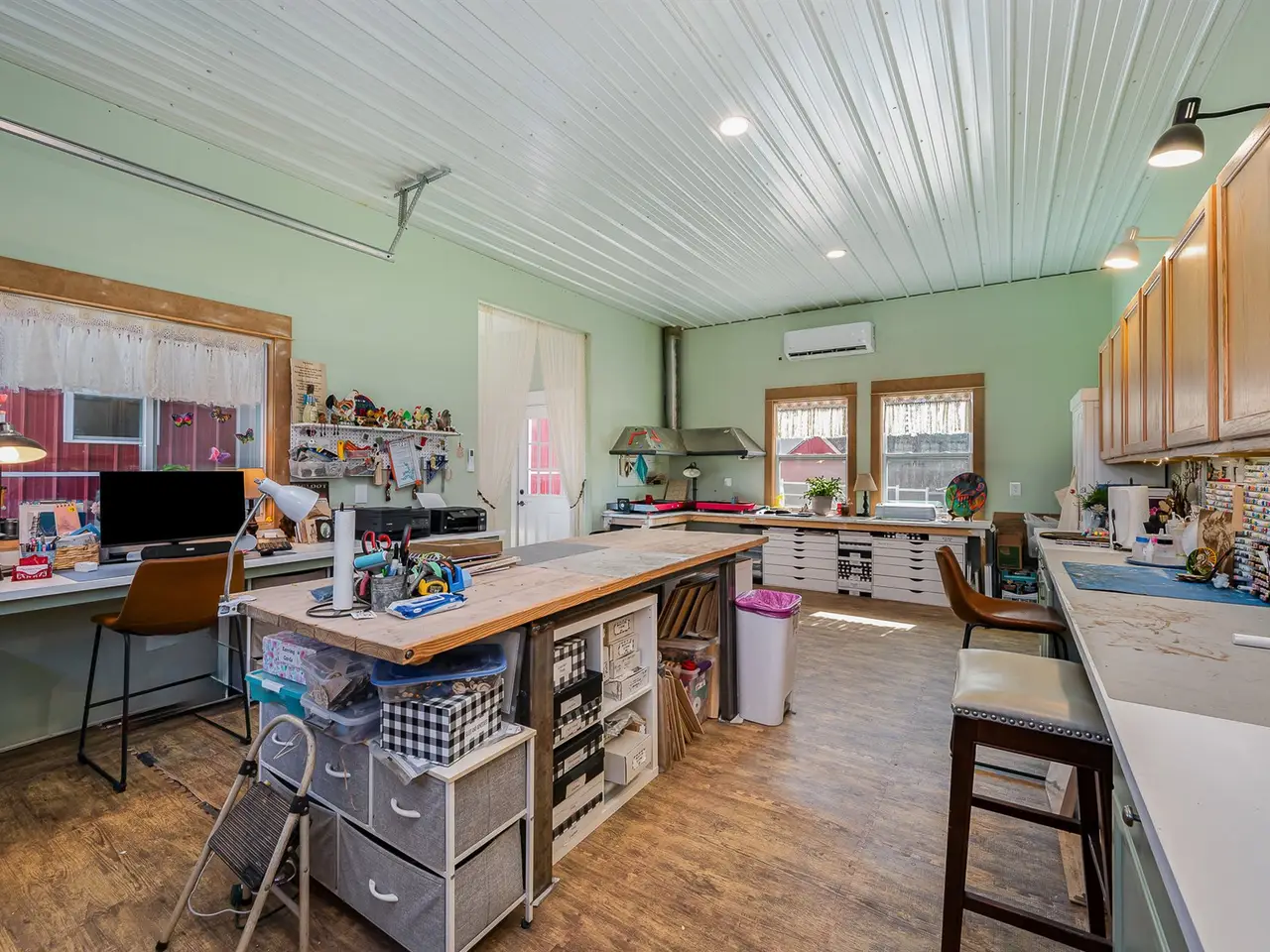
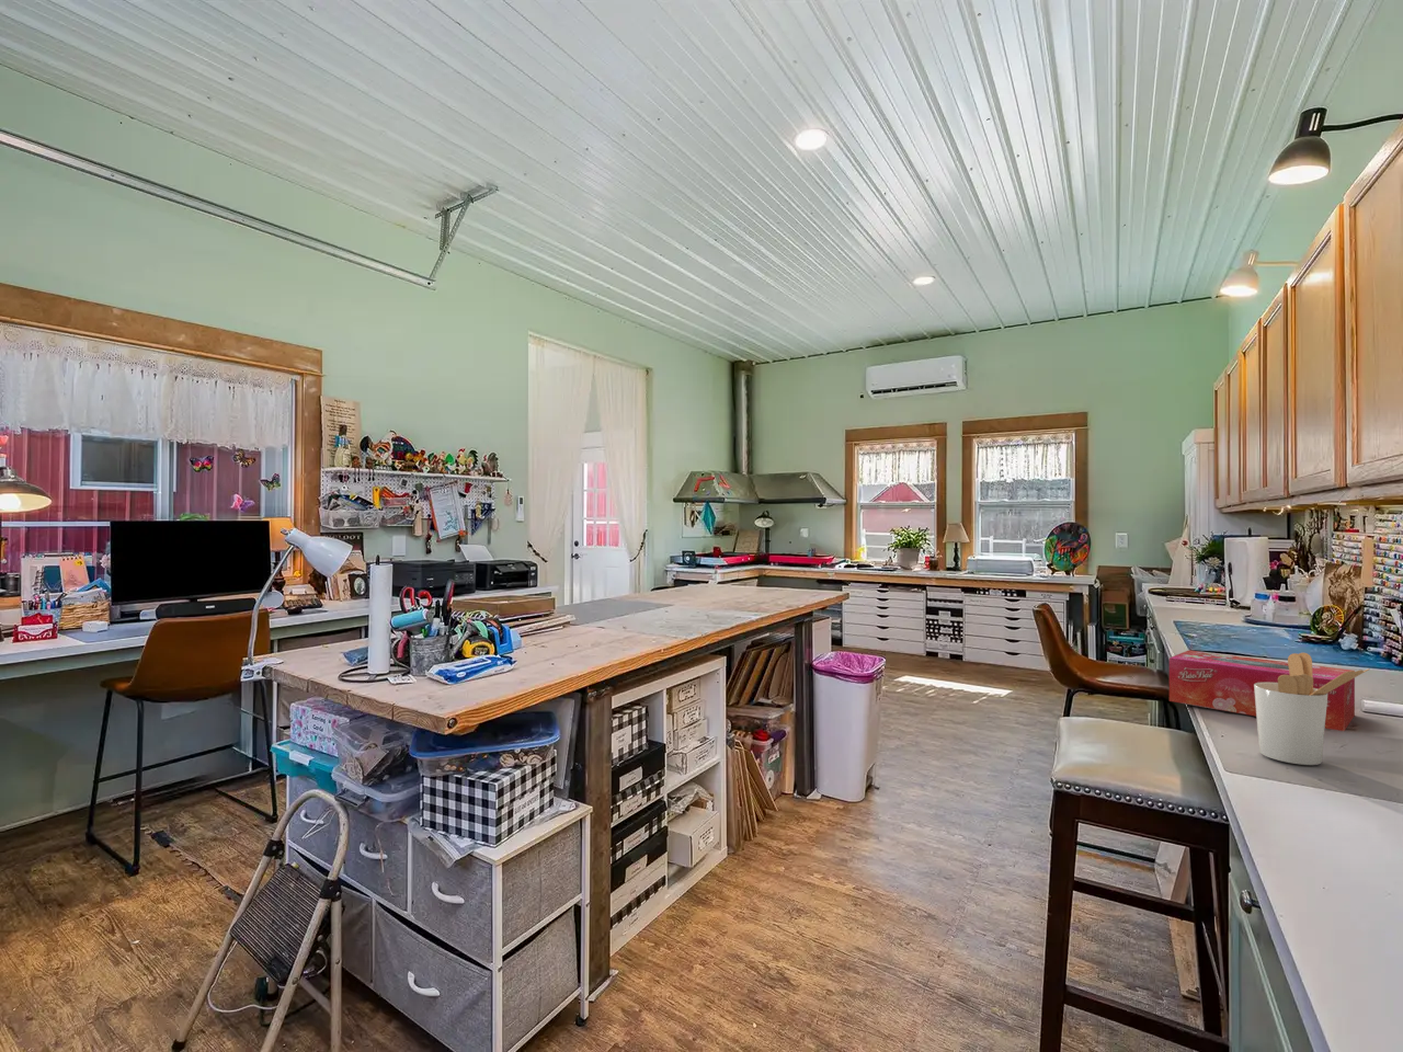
+ tissue box [1169,649,1355,732]
+ utensil holder [1254,652,1371,766]
